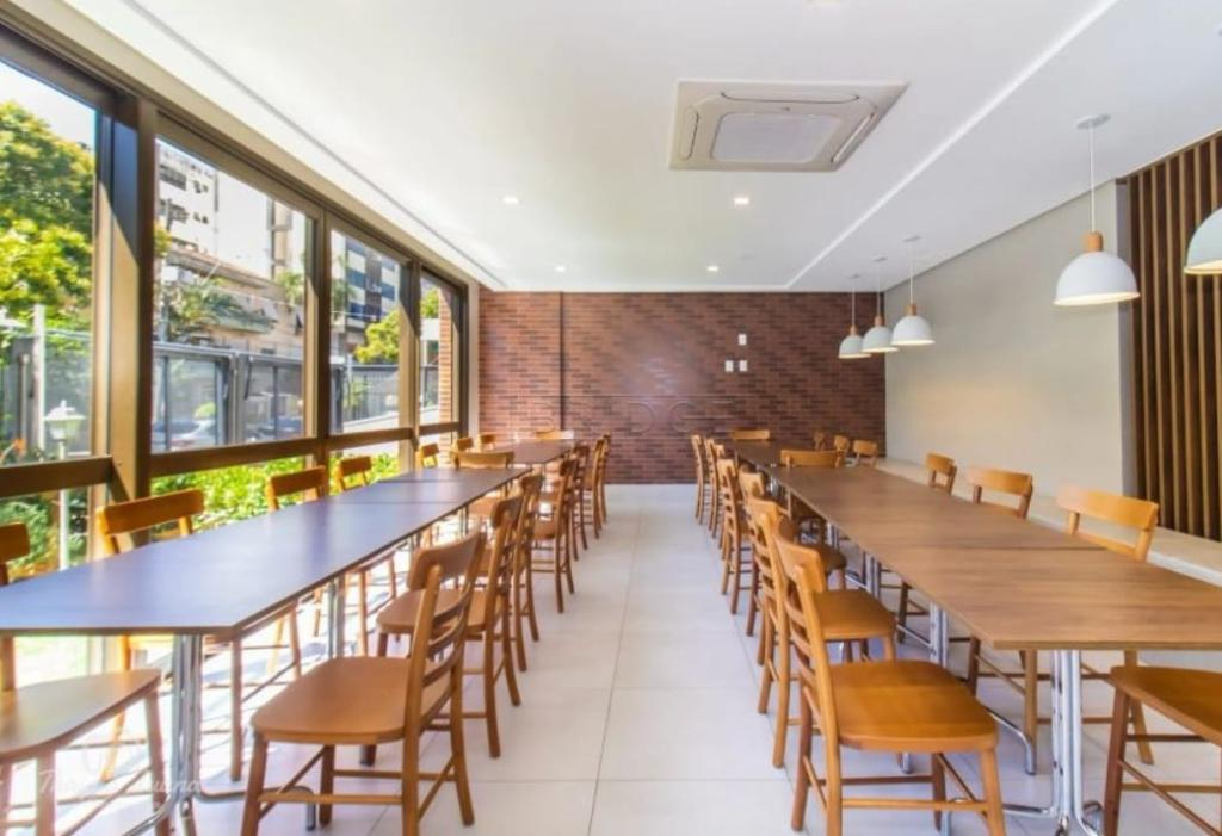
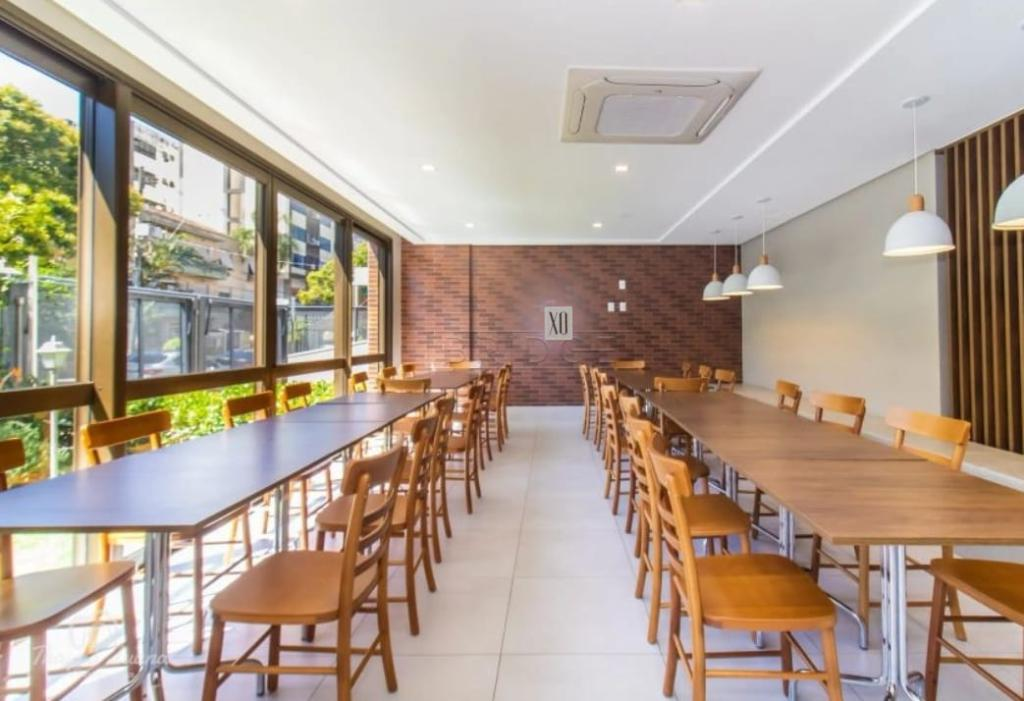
+ wall art [544,306,573,341]
